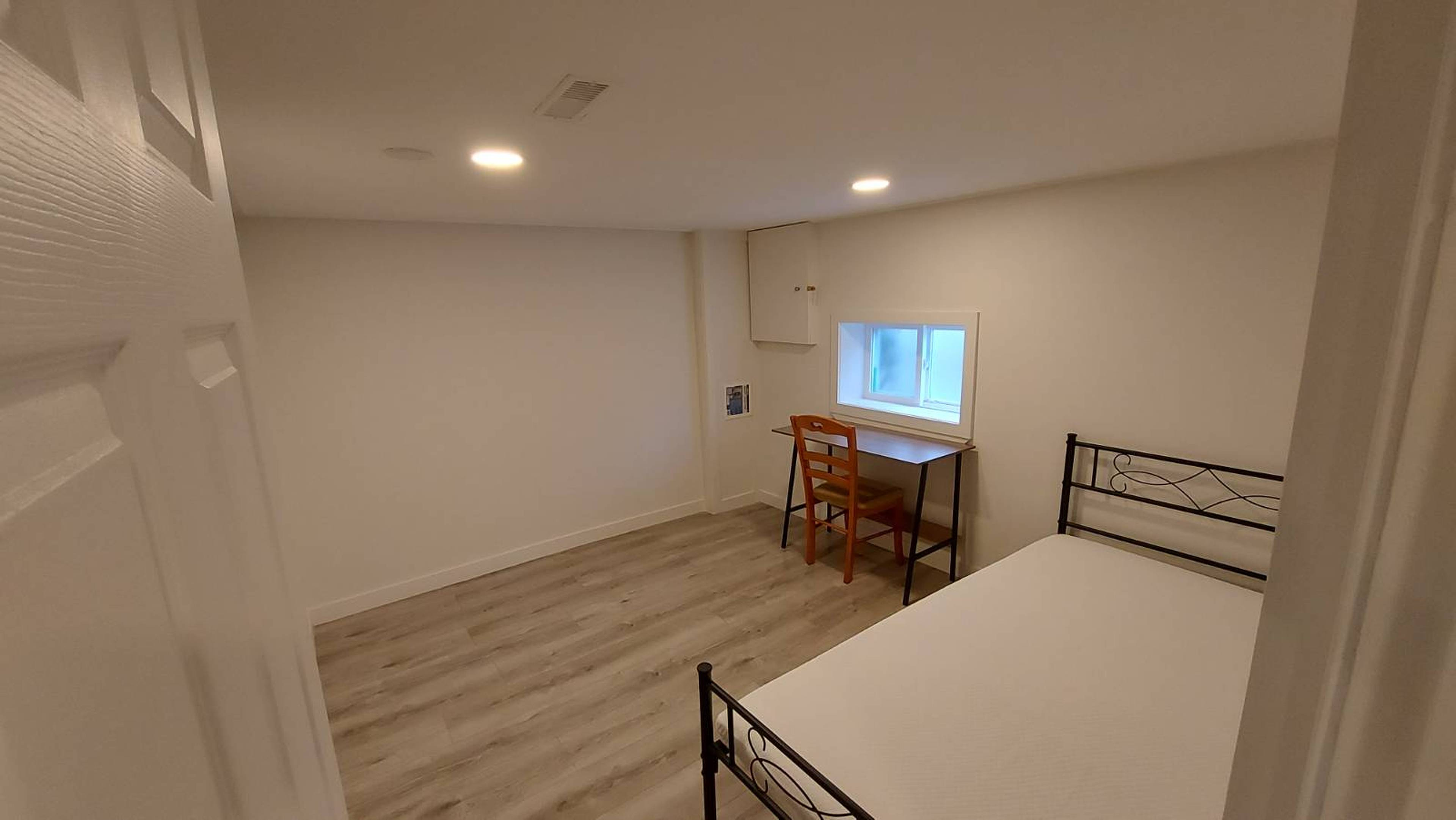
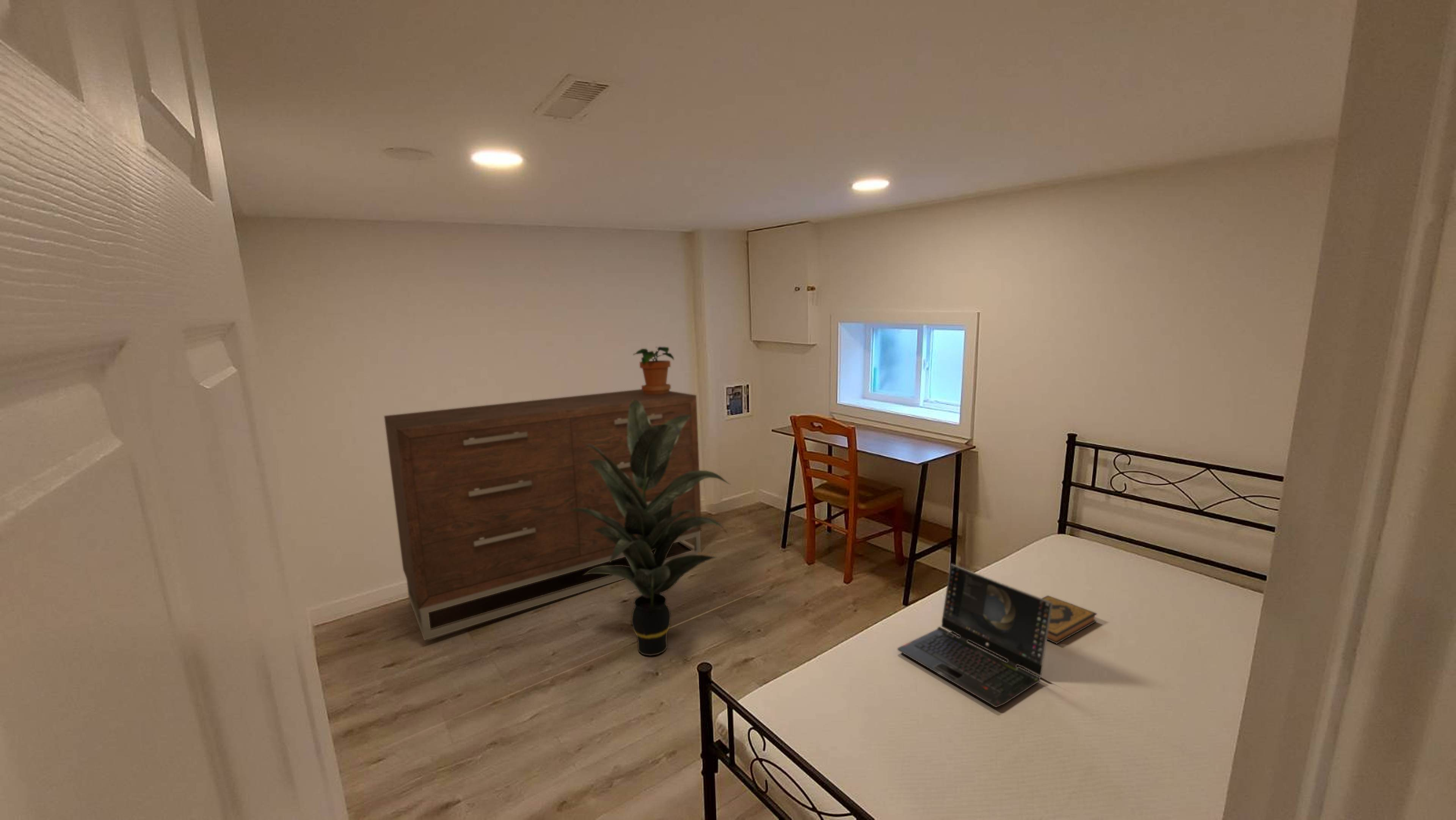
+ hardback book [1041,595,1097,644]
+ dresser [384,389,702,641]
+ laptop computer [897,564,1053,708]
+ indoor plant [569,399,731,656]
+ potted plant [633,346,675,394]
